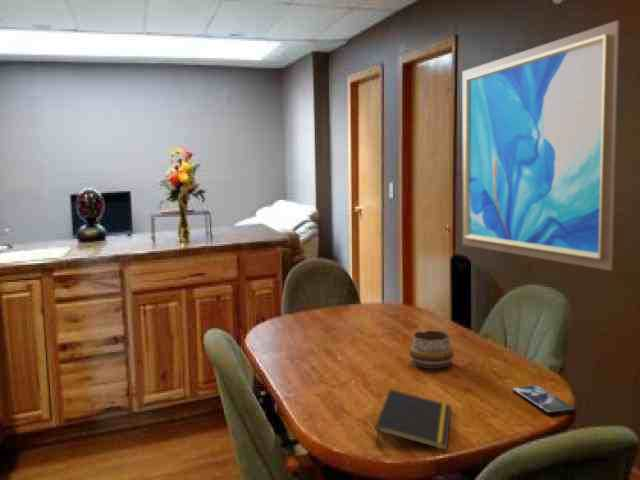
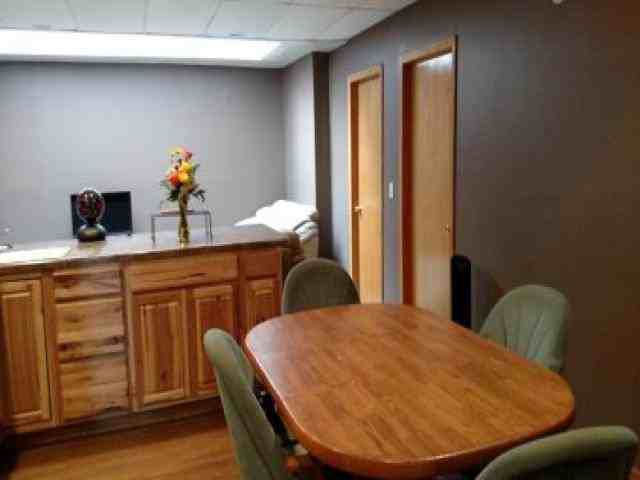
- smartphone [512,384,576,415]
- decorative bowl [408,330,455,370]
- notepad [374,388,452,451]
- wall art [461,19,620,272]
